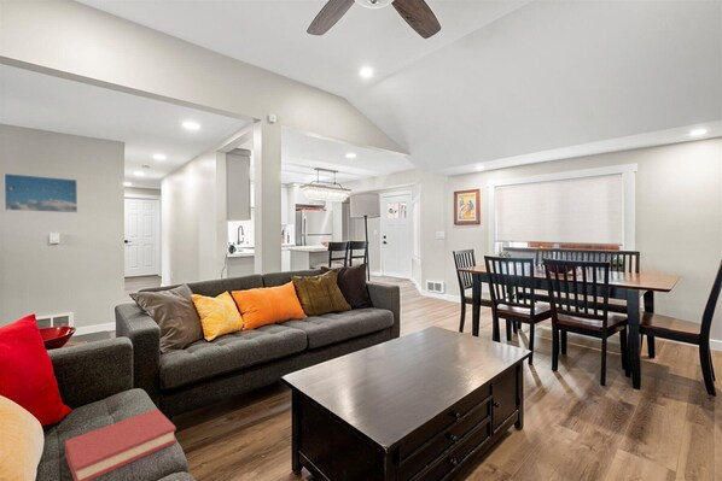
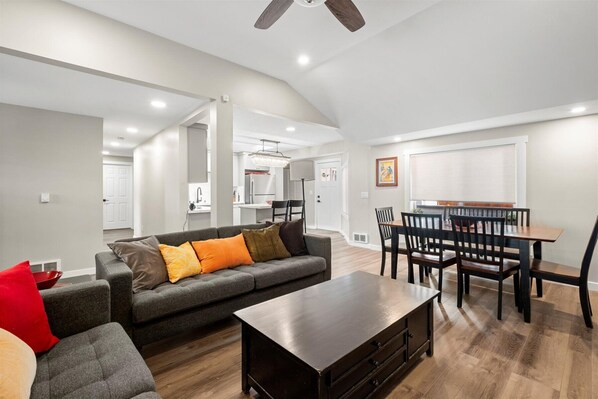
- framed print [4,172,78,213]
- hardback book [64,407,177,481]
